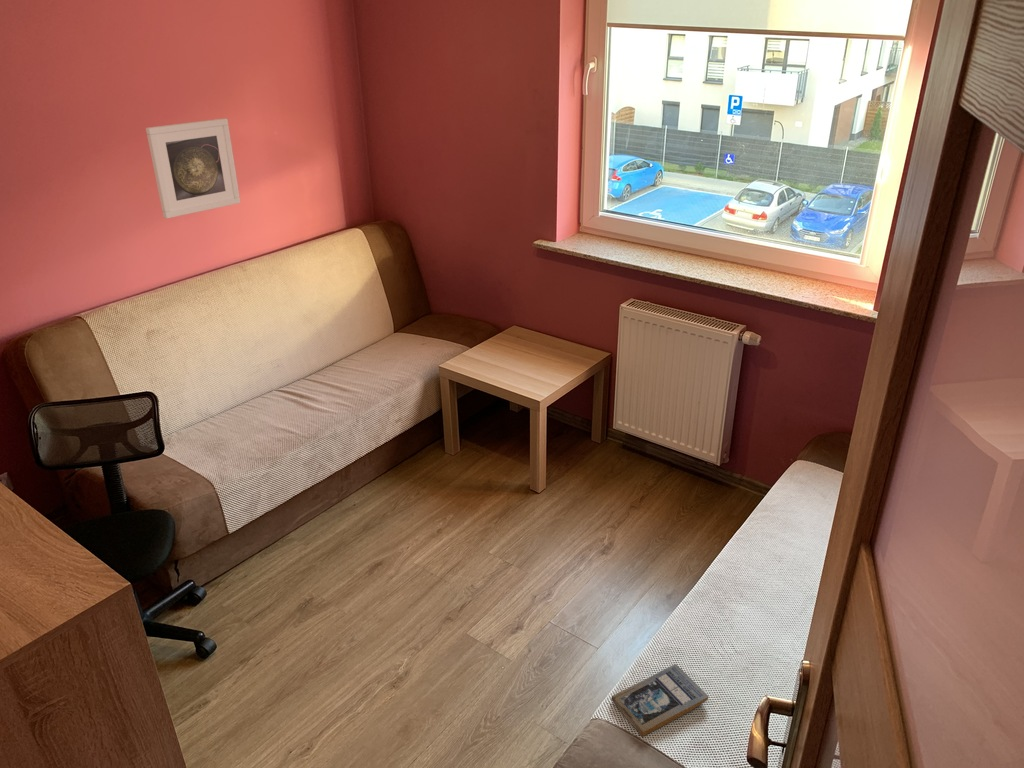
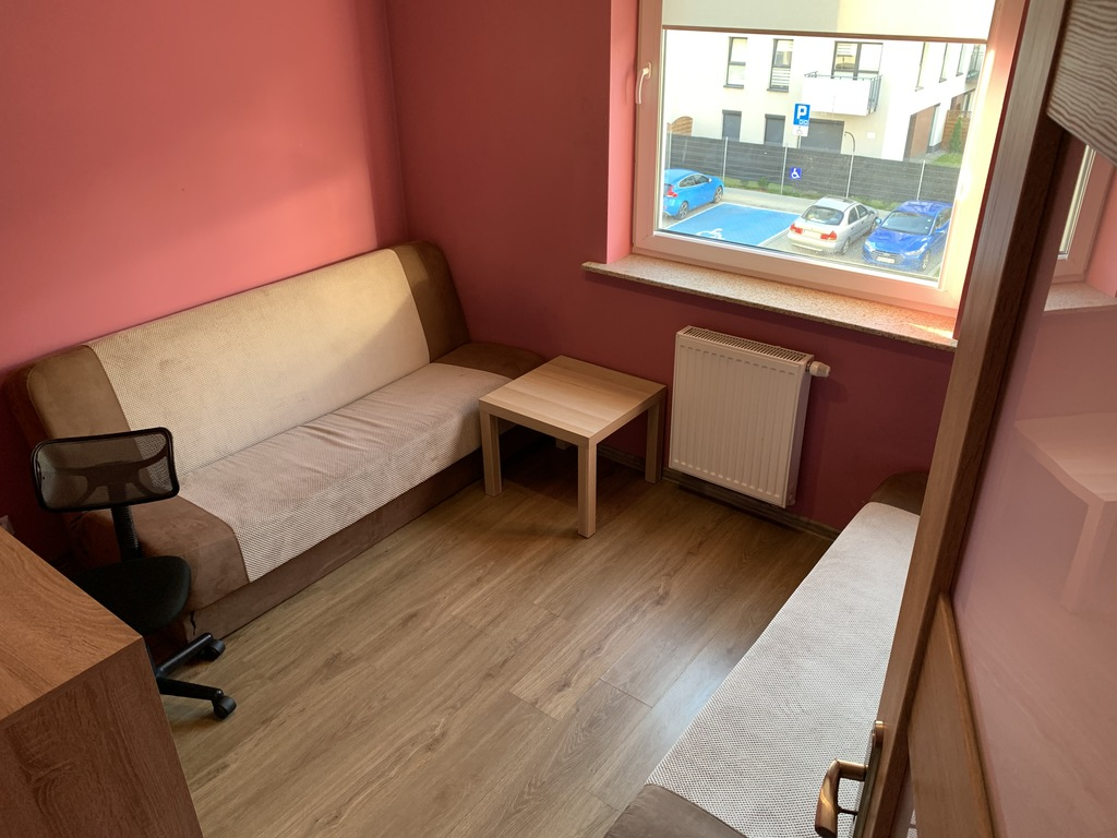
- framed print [145,117,241,219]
- book [610,663,710,737]
